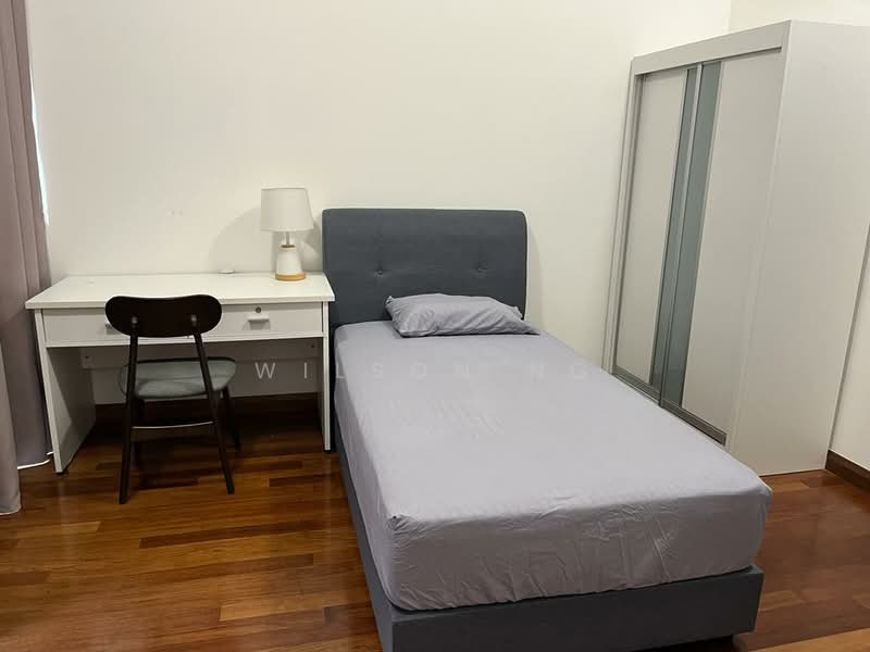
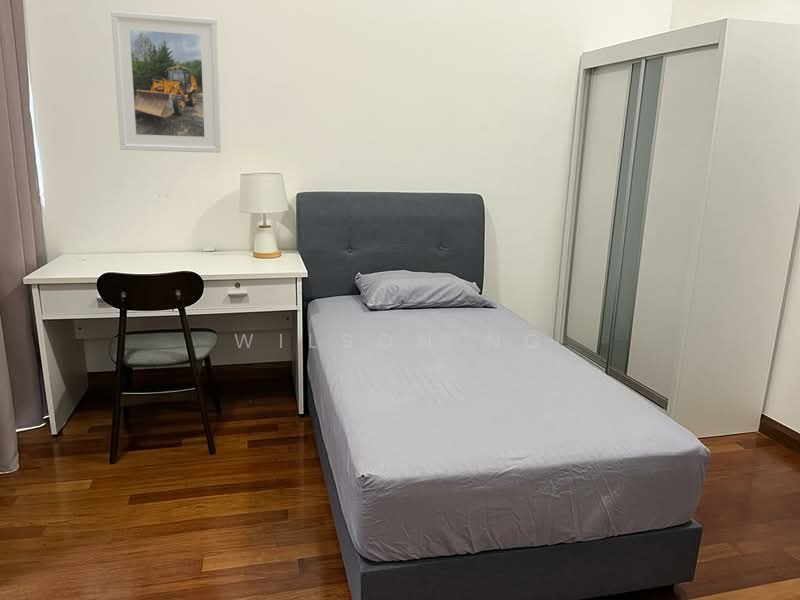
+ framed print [110,10,222,154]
